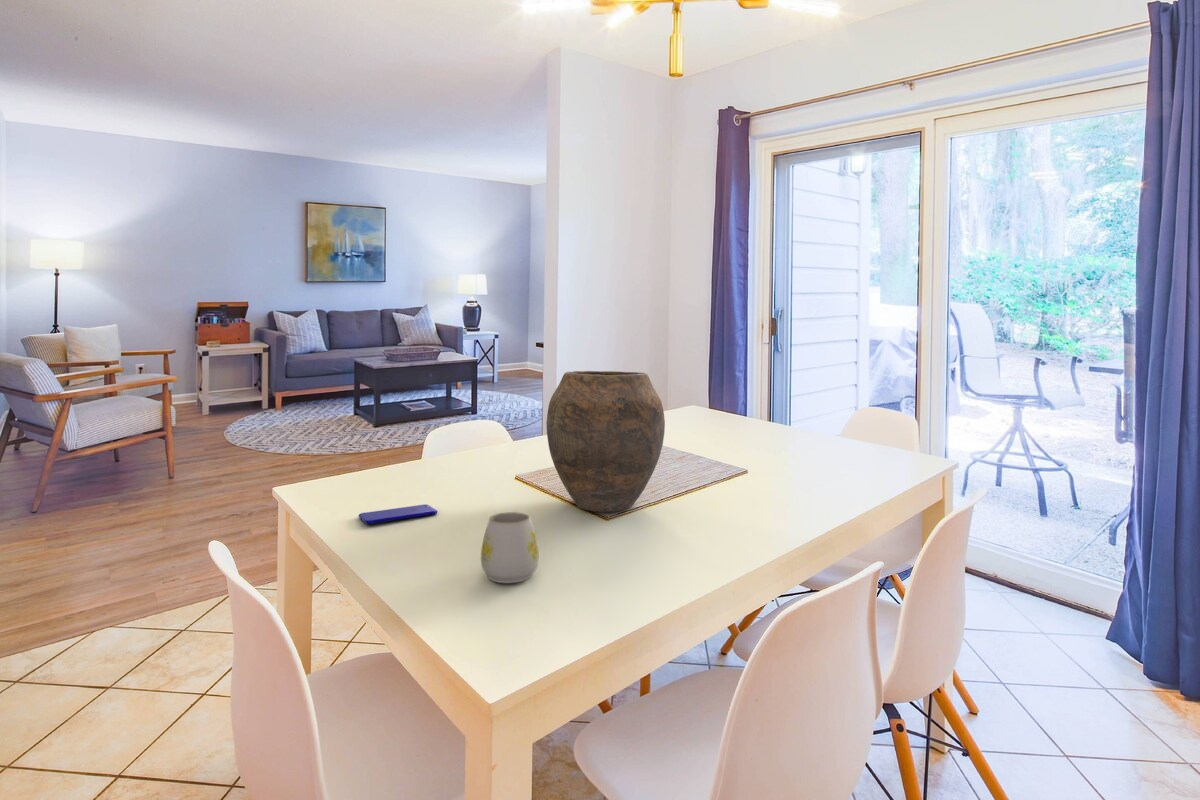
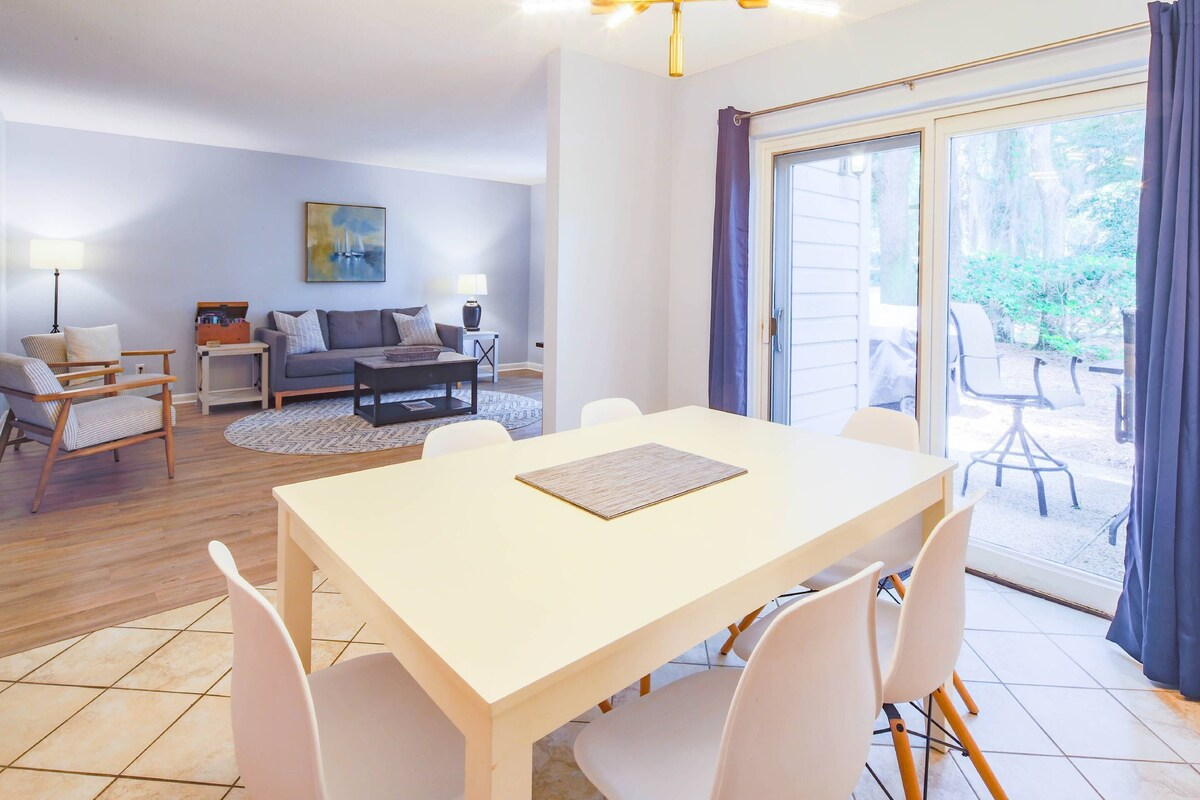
- vase [545,370,666,513]
- mug [480,511,540,584]
- smartphone [358,503,438,525]
